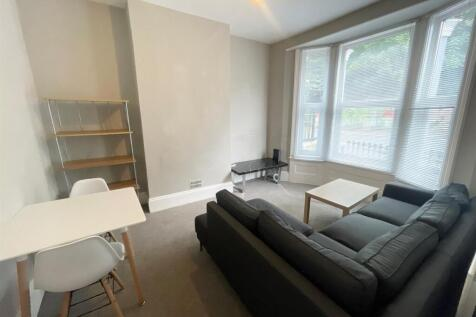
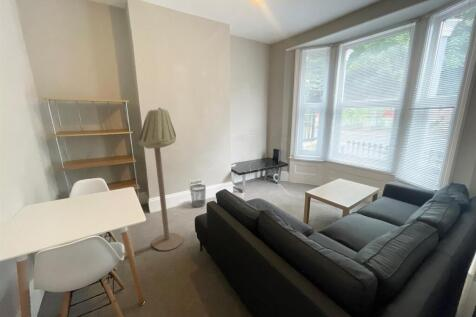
+ wastebasket [189,183,207,208]
+ floor lamp [138,106,184,251]
